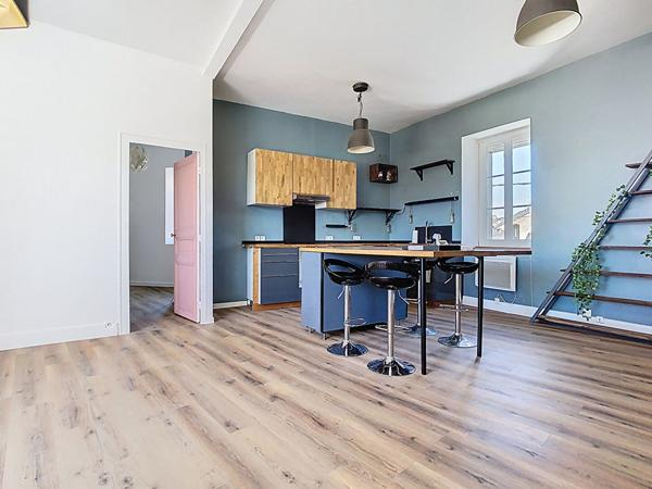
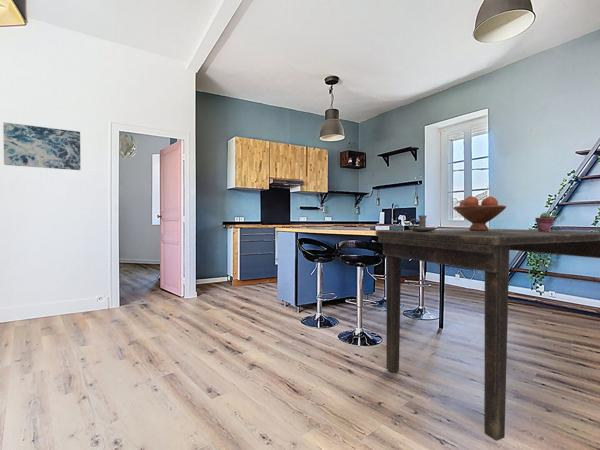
+ fruit bowl [453,195,507,231]
+ potted succulent [534,212,555,232]
+ wall art [2,121,81,171]
+ dining table [375,228,600,442]
+ candle holder [408,214,437,232]
